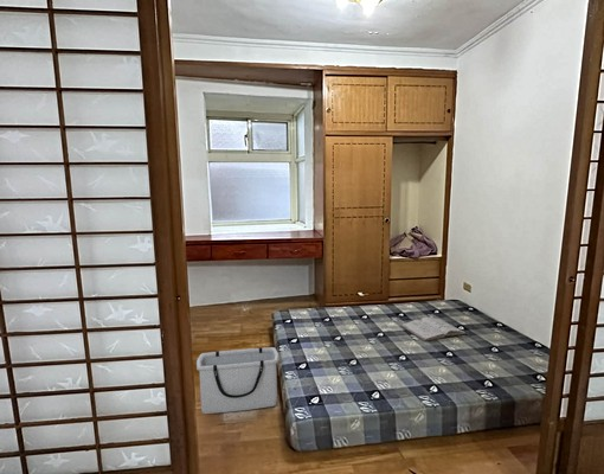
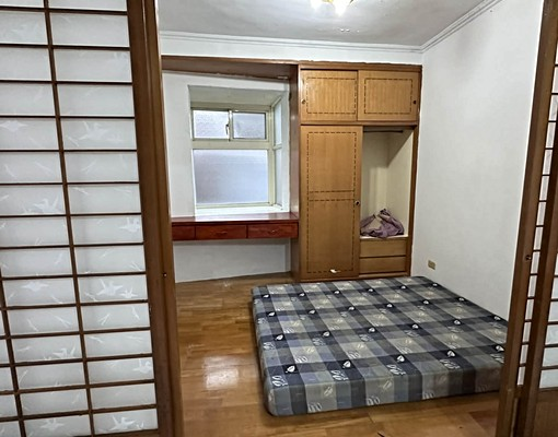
- storage bin [195,346,279,415]
- book [400,316,468,342]
